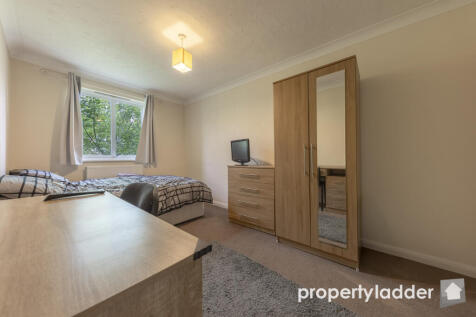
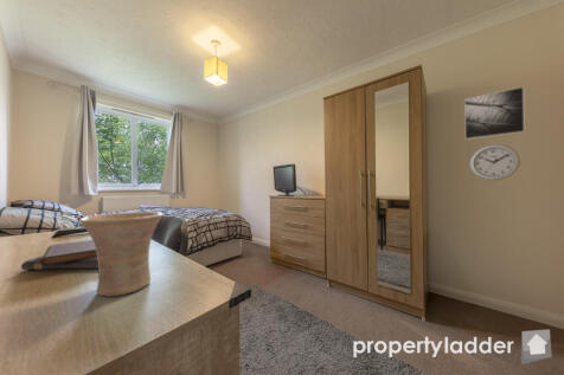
+ vase [78,211,164,297]
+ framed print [463,85,526,141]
+ diary [20,239,98,271]
+ wall clock [468,143,521,181]
